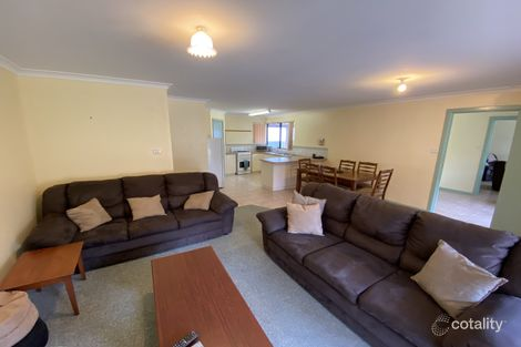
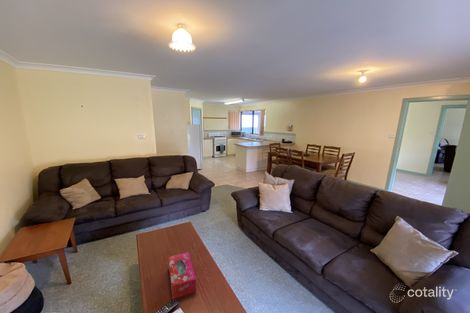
+ tissue box [168,251,197,300]
